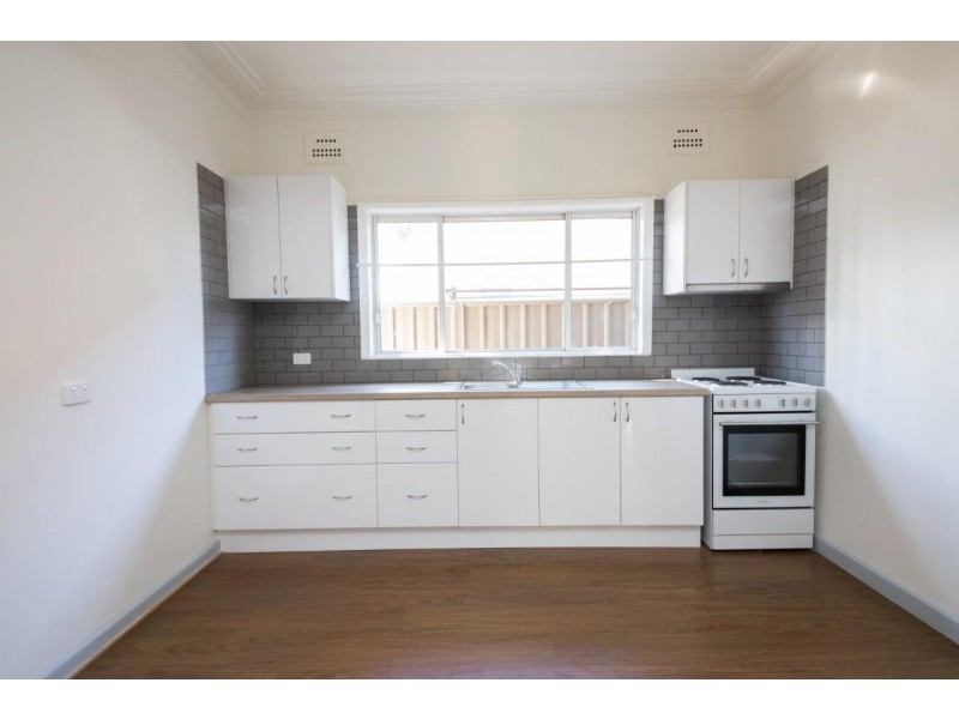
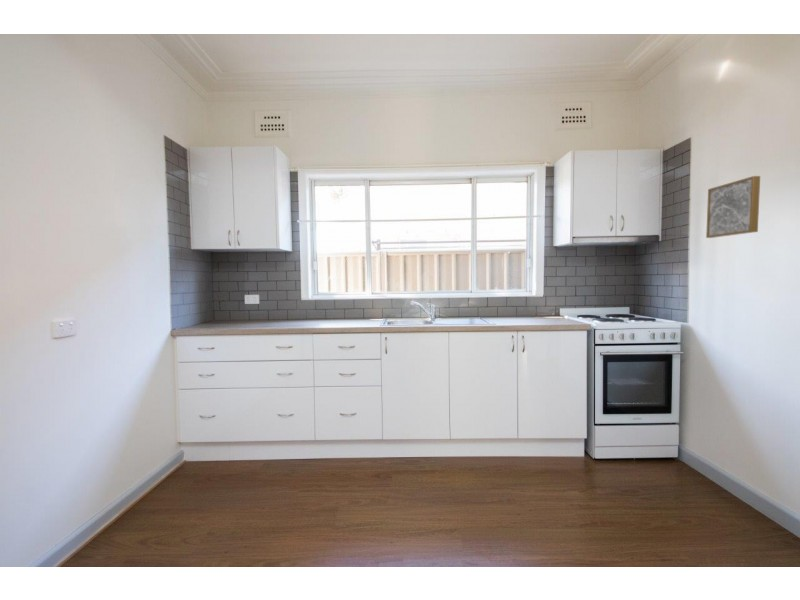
+ wall art [705,175,761,239]
